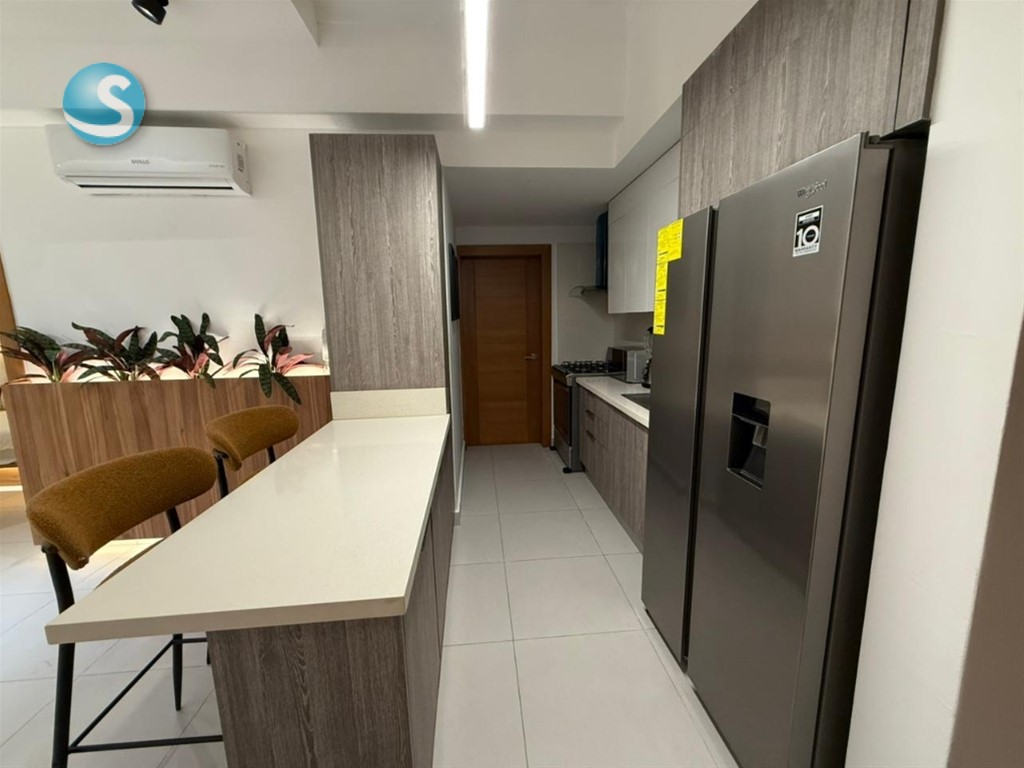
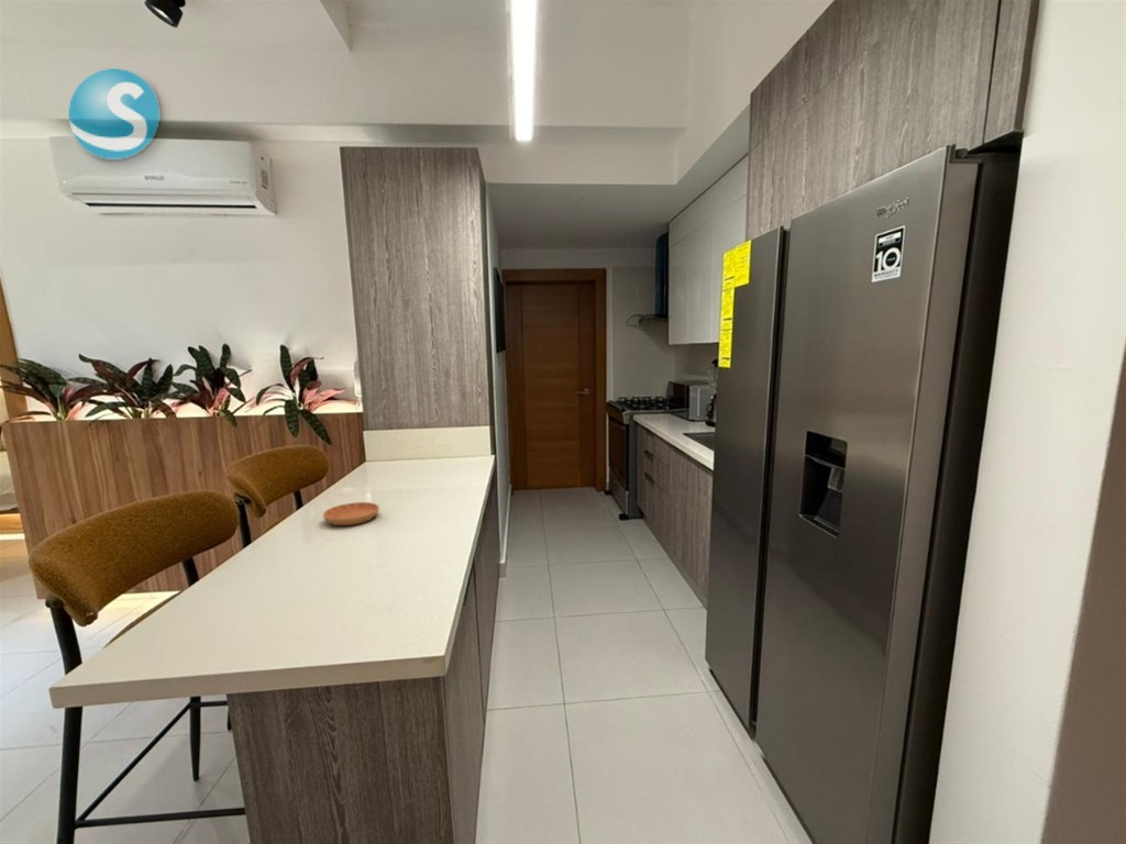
+ saucer [322,501,380,526]
